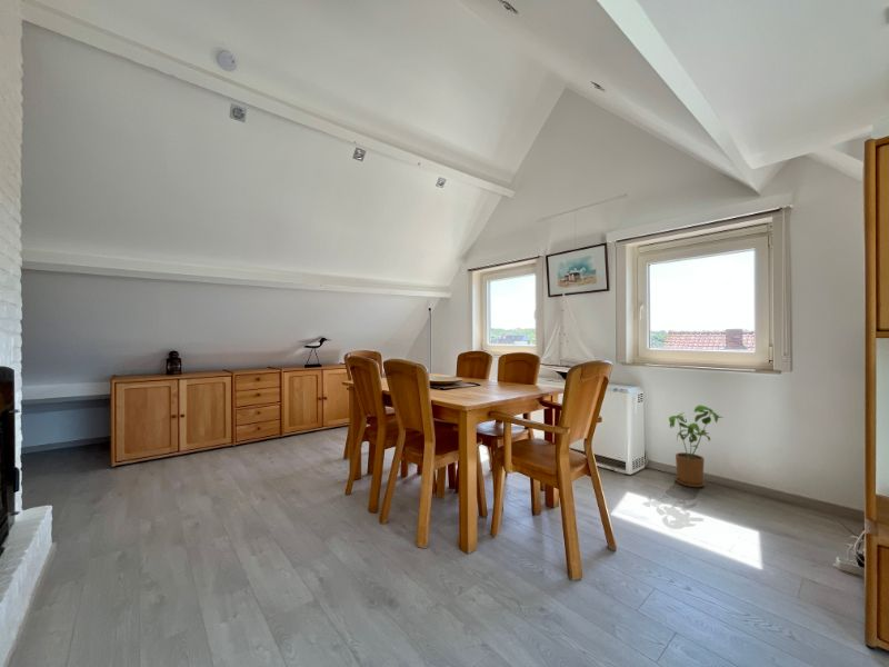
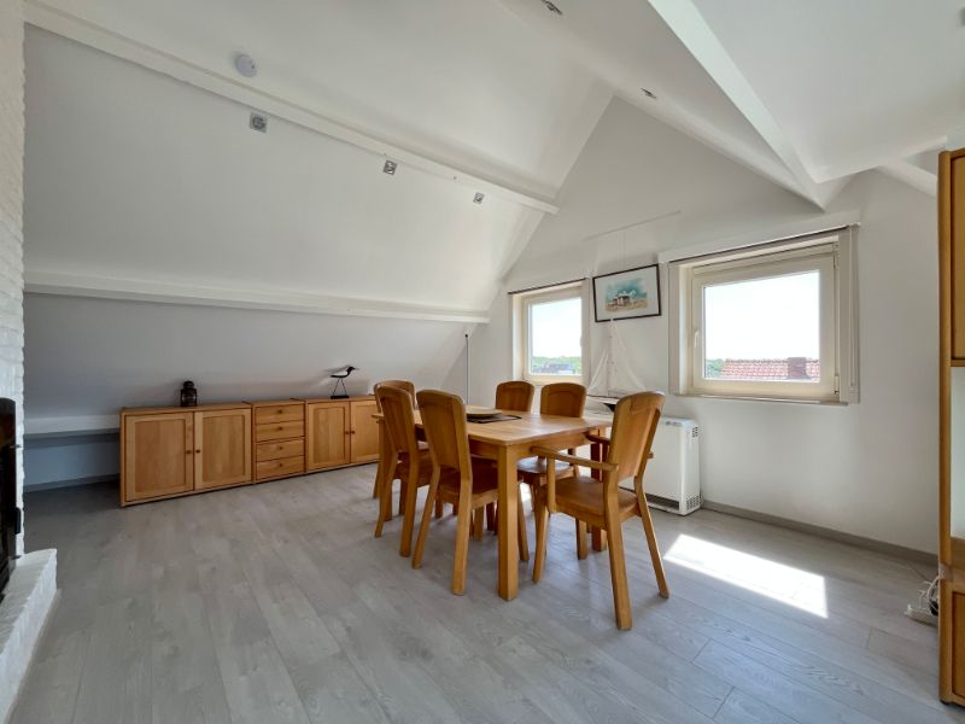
- house plant [668,405,726,488]
